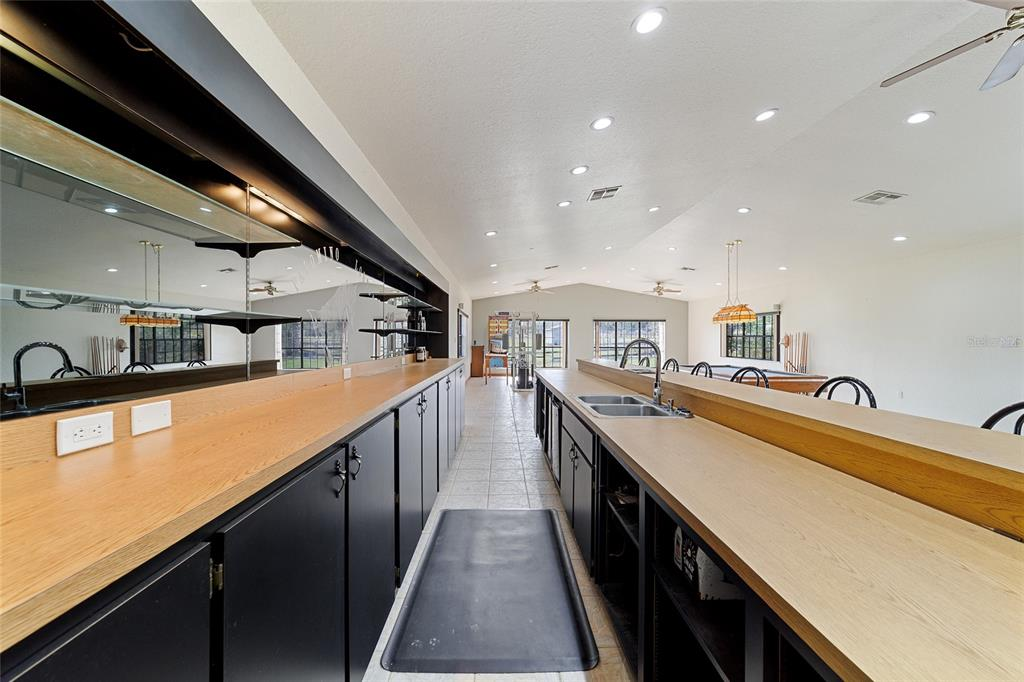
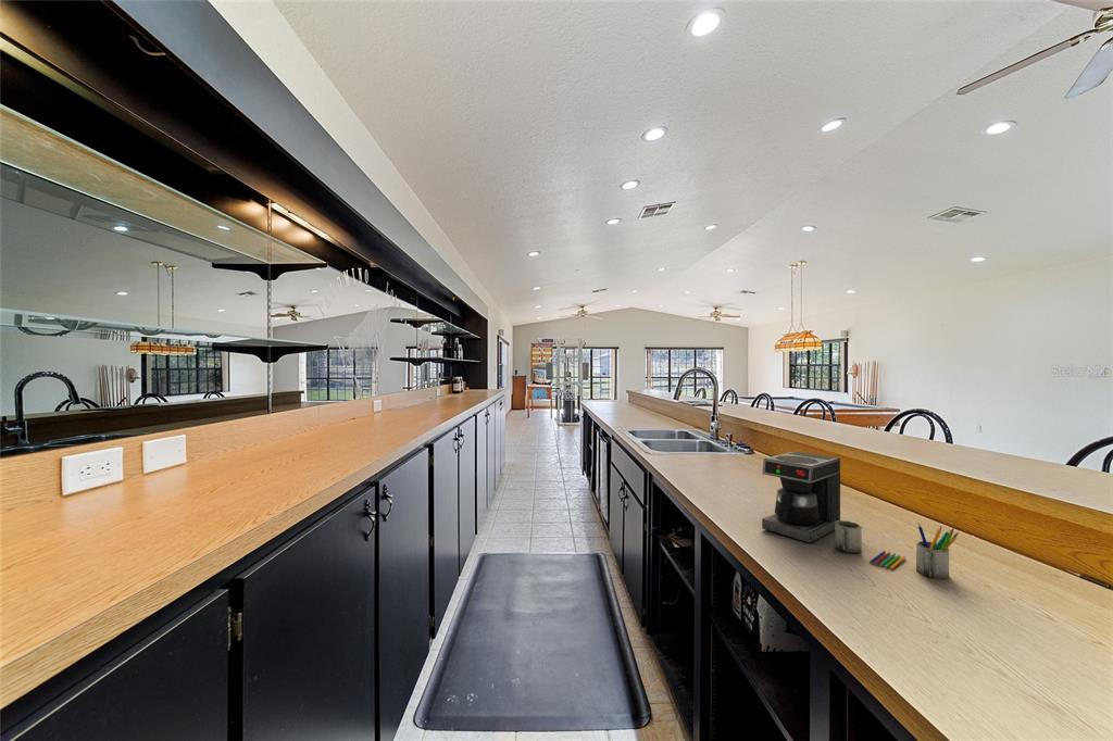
+ coffee maker [761,450,960,580]
